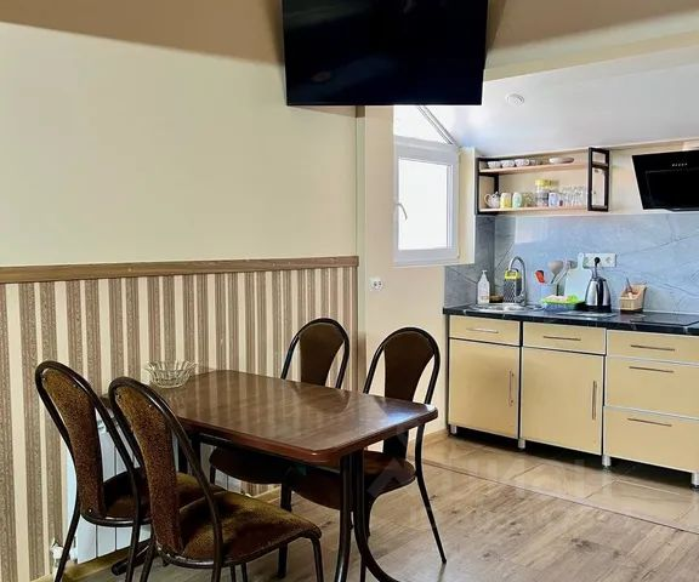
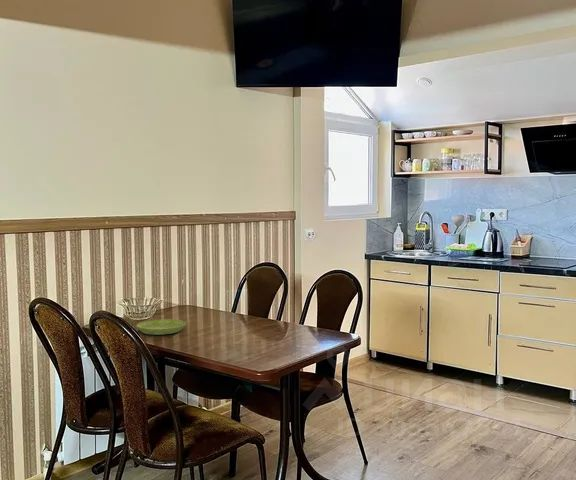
+ saucer [136,318,187,336]
